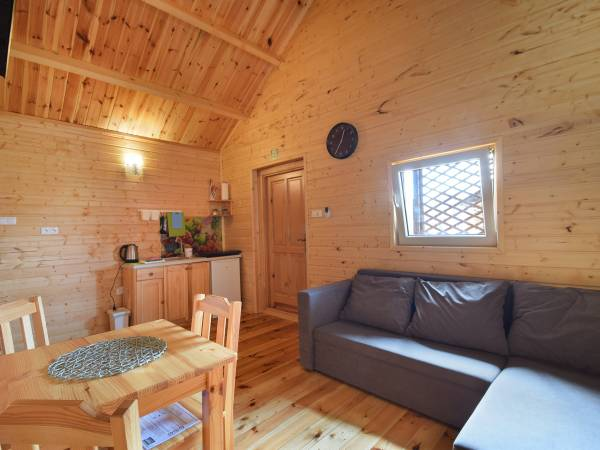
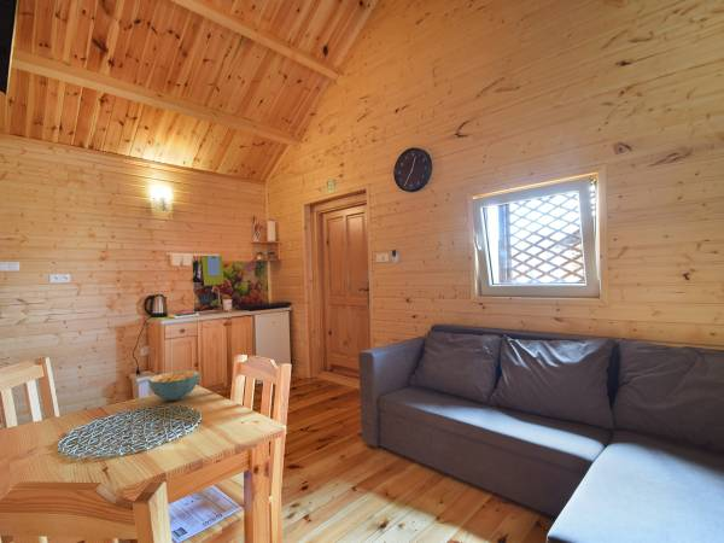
+ cereal bowl [147,369,200,402]
